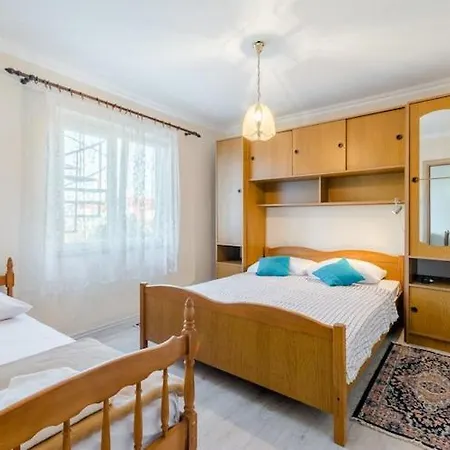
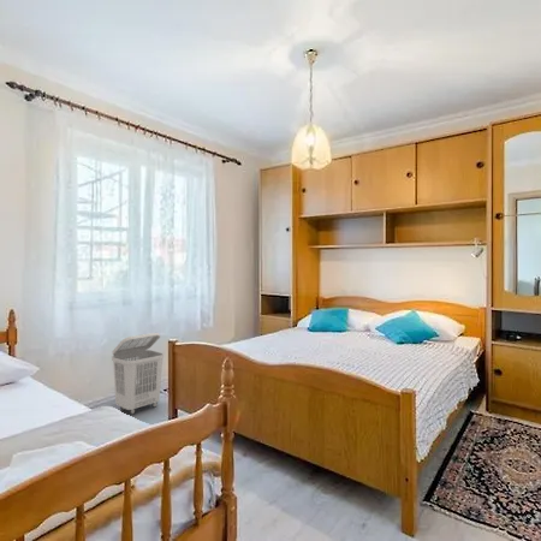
+ laundry basket [111,332,165,416]
